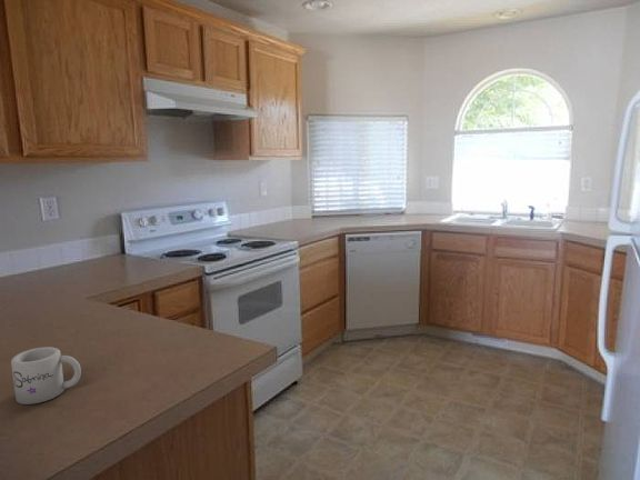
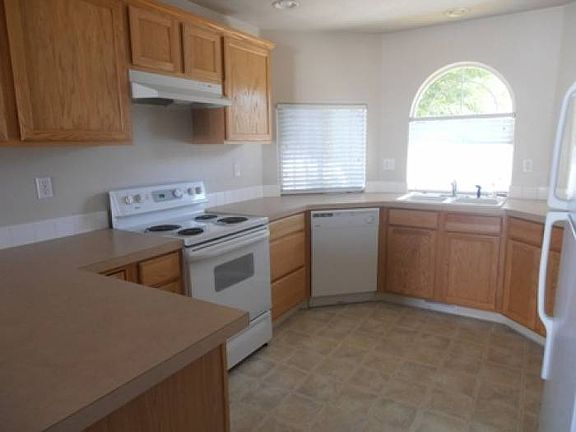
- mug [10,346,82,406]
